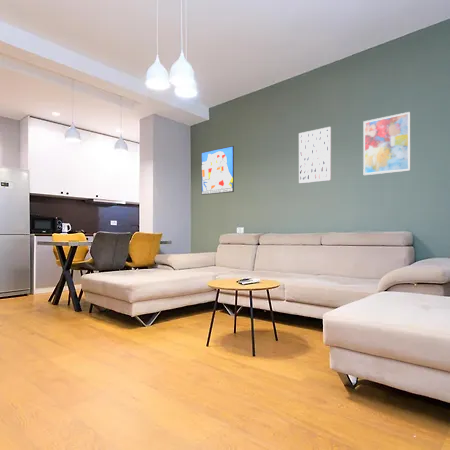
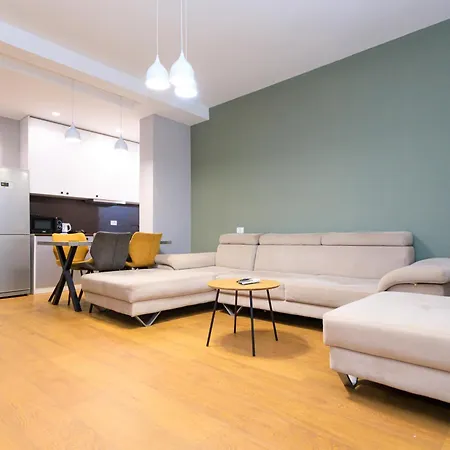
- wall art [298,126,332,184]
- wall art [200,145,235,196]
- wall art [362,111,411,176]
